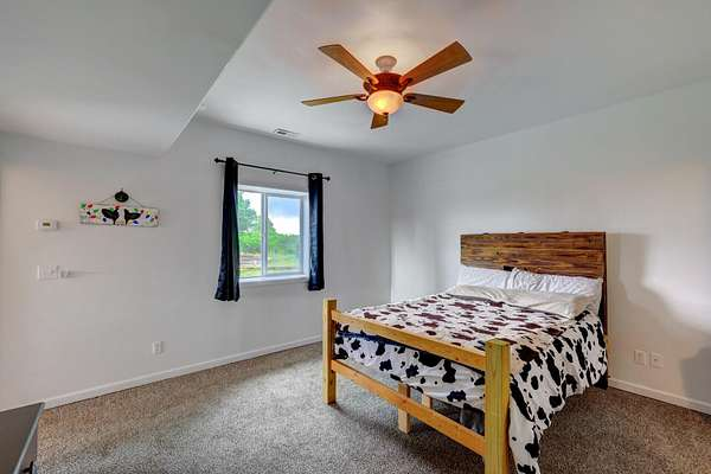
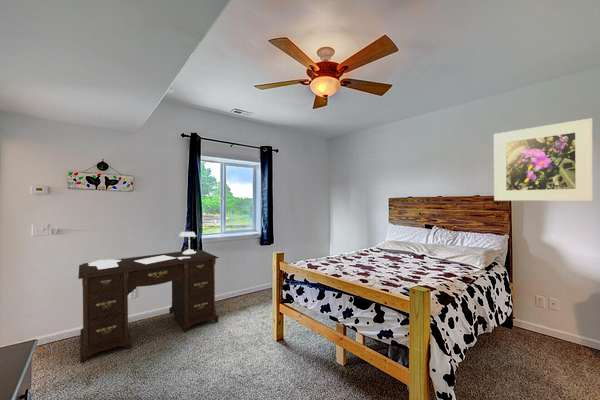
+ desk [77,231,220,364]
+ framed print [493,117,594,202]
